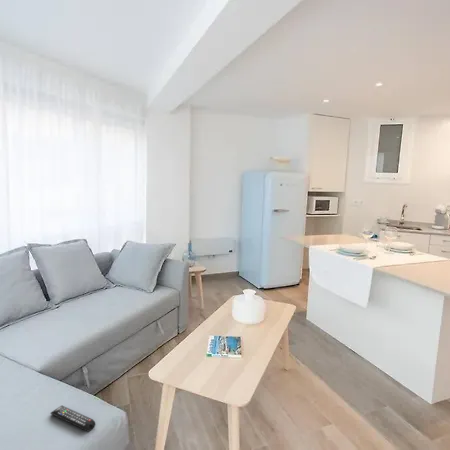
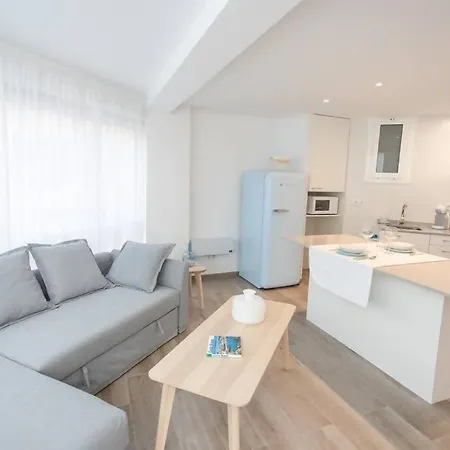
- remote control [49,405,96,433]
